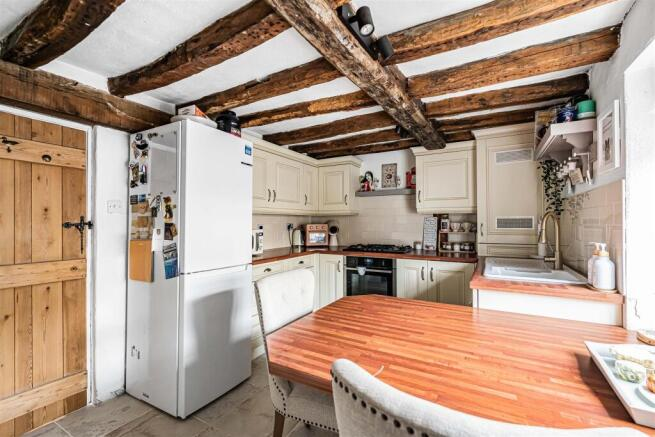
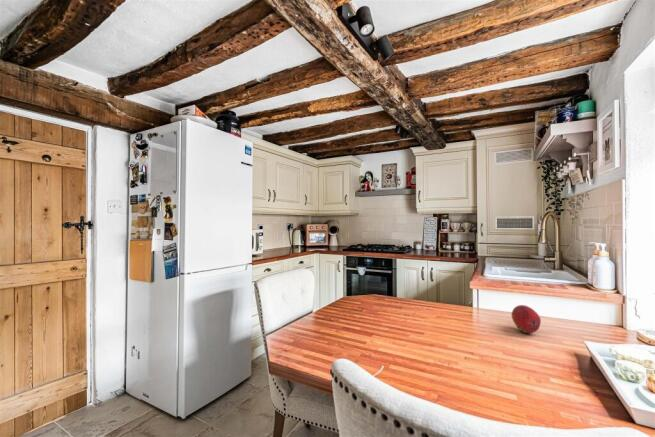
+ fruit [511,304,542,334]
